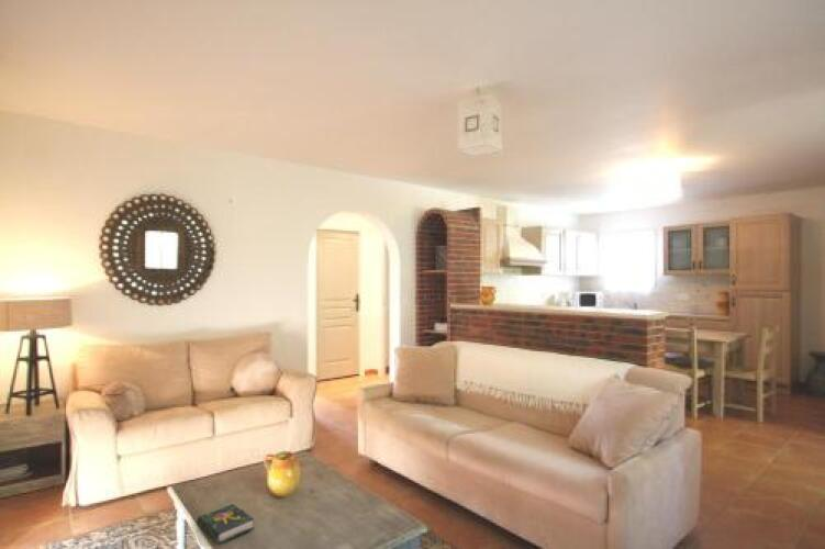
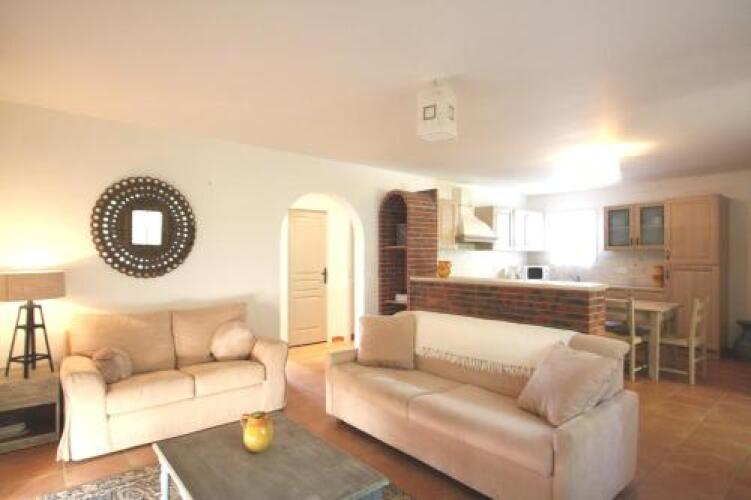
- book [196,503,255,545]
